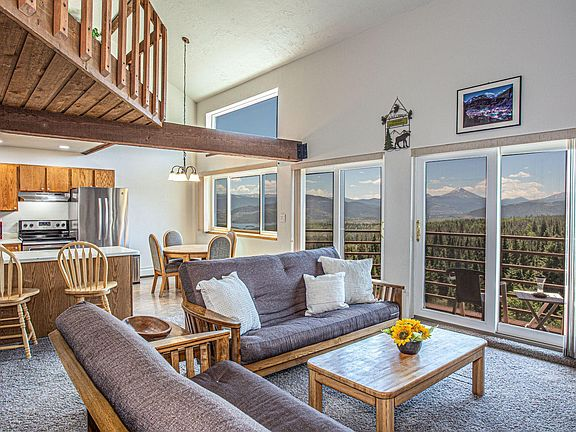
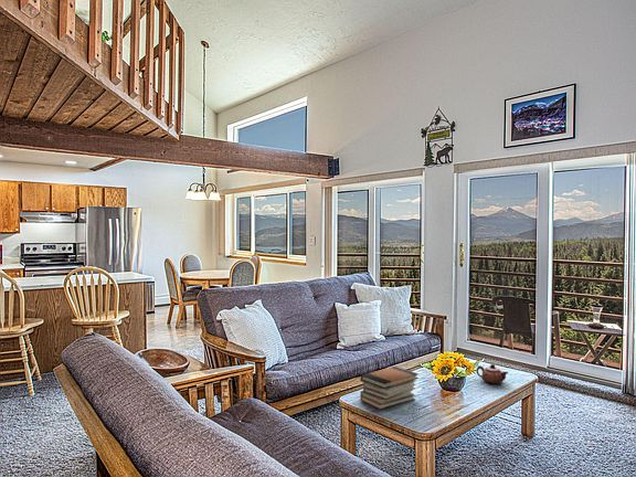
+ book stack [359,365,420,411]
+ teapot [475,363,509,385]
